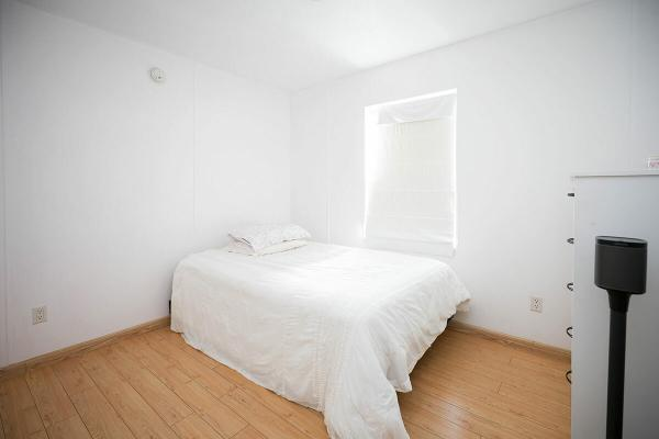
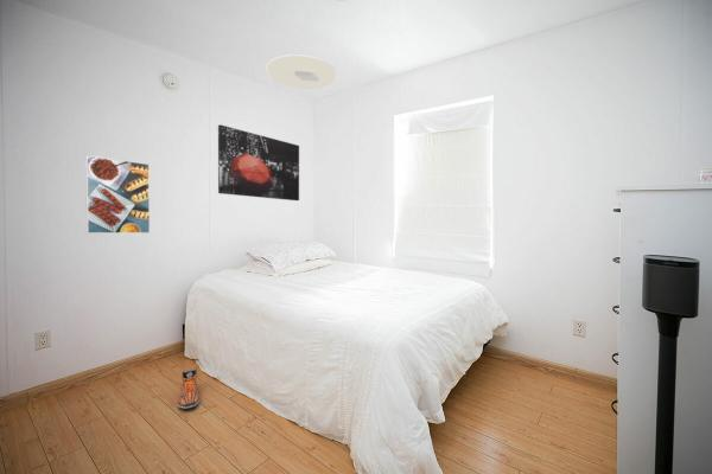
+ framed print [84,154,151,235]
+ sneaker [177,367,201,410]
+ wall art [217,123,300,201]
+ ceiling light [266,53,337,90]
